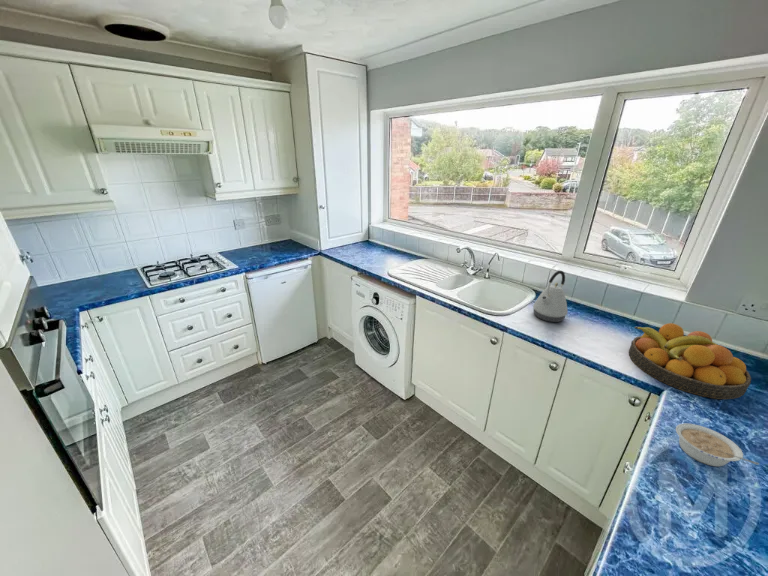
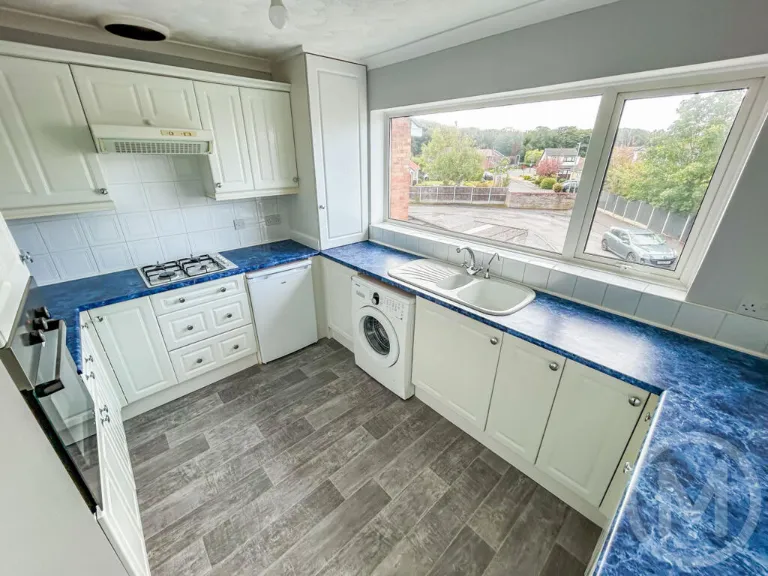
- fruit bowl [628,322,752,400]
- legume [675,422,760,468]
- kettle [532,270,569,323]
